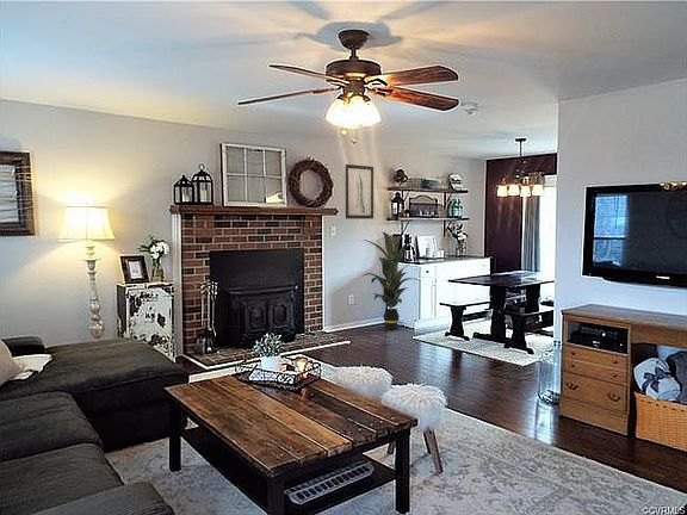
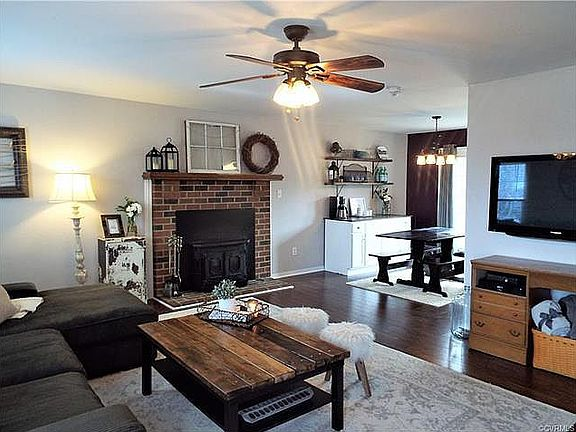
- indoor plant [359,230,422,331]
- wall art [345,163,375,221]
